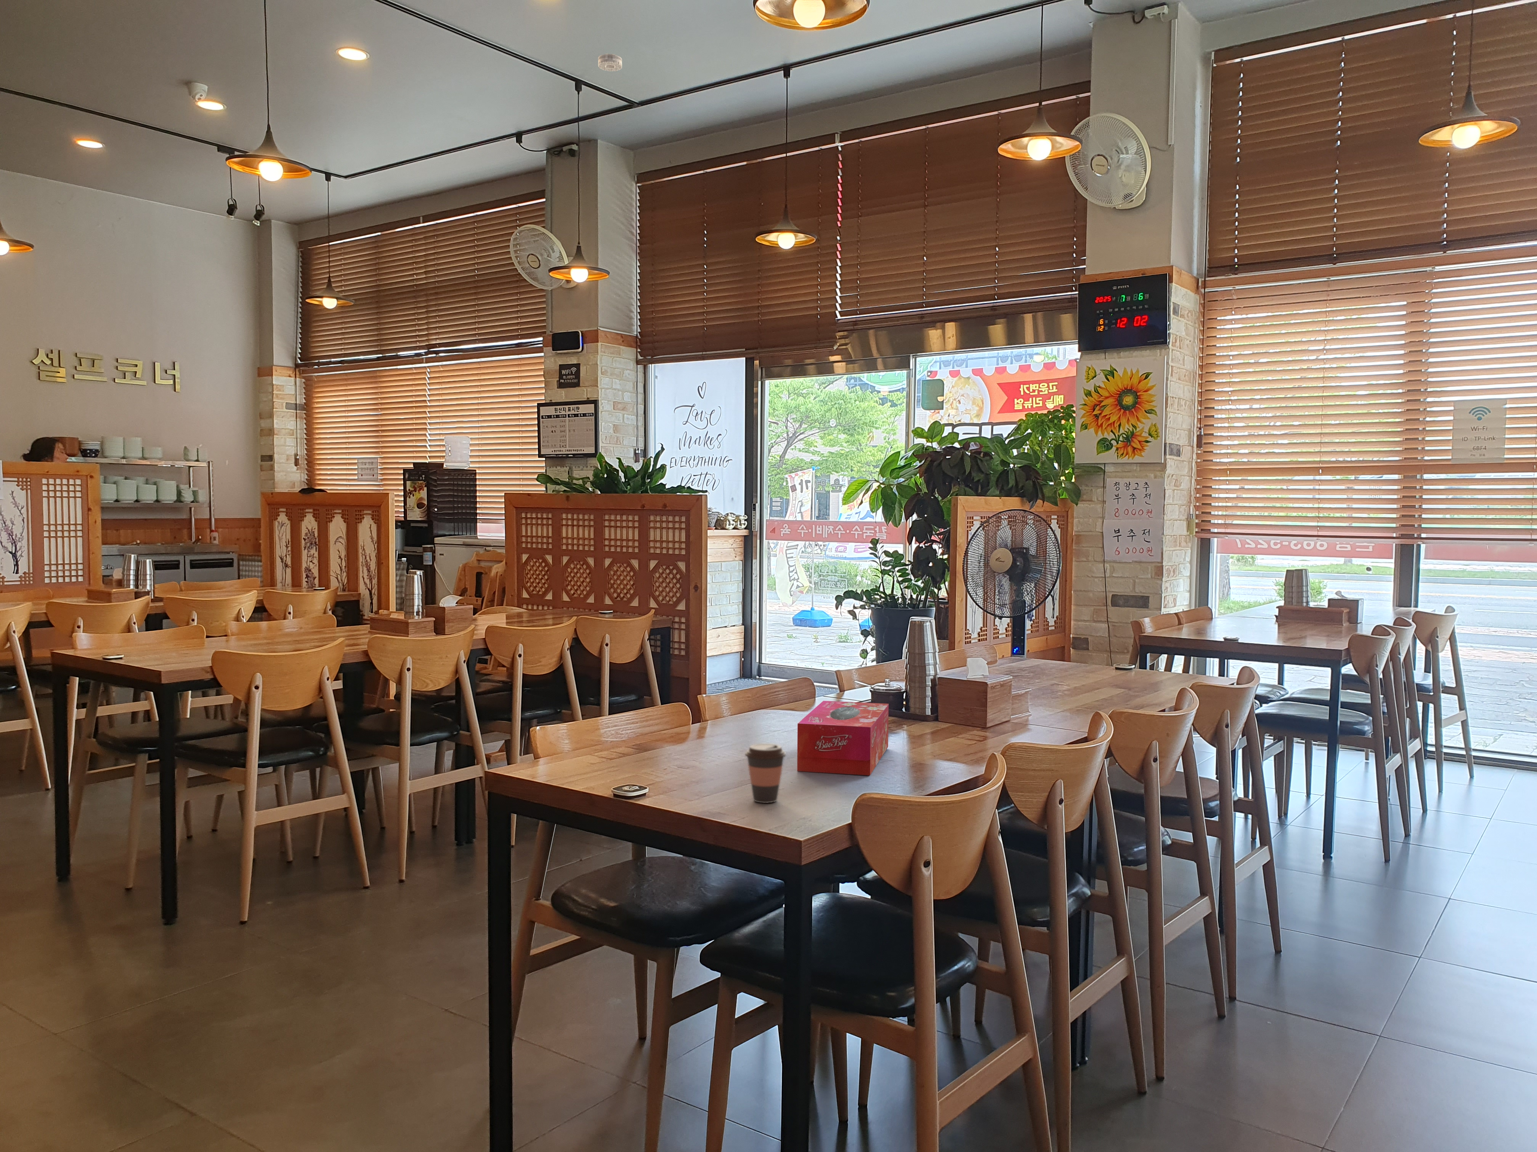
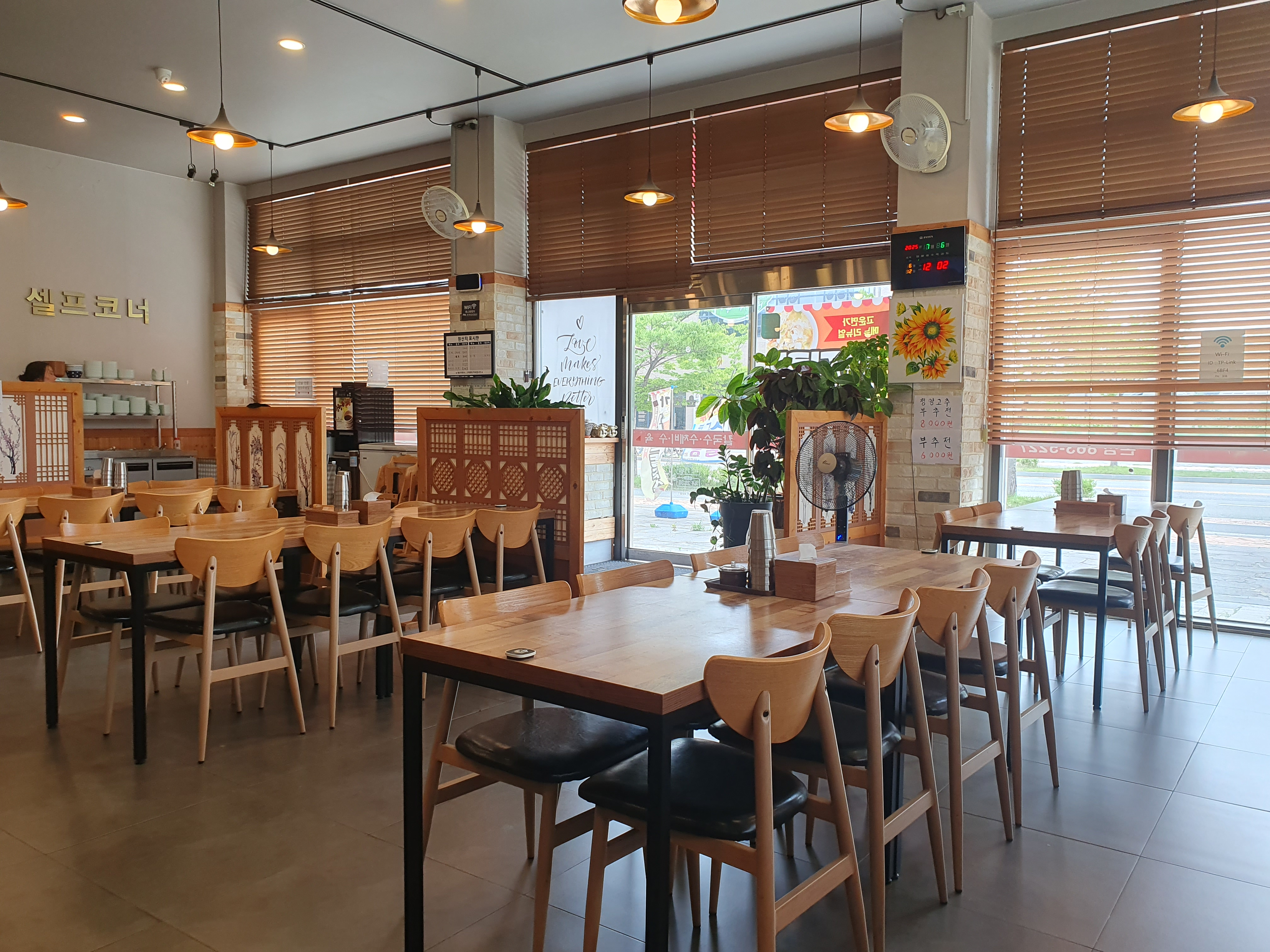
- coffee cup [744,743,787,803]
- smoke detector [598,53,622,71]
- tissue box [796,701,890,776]
